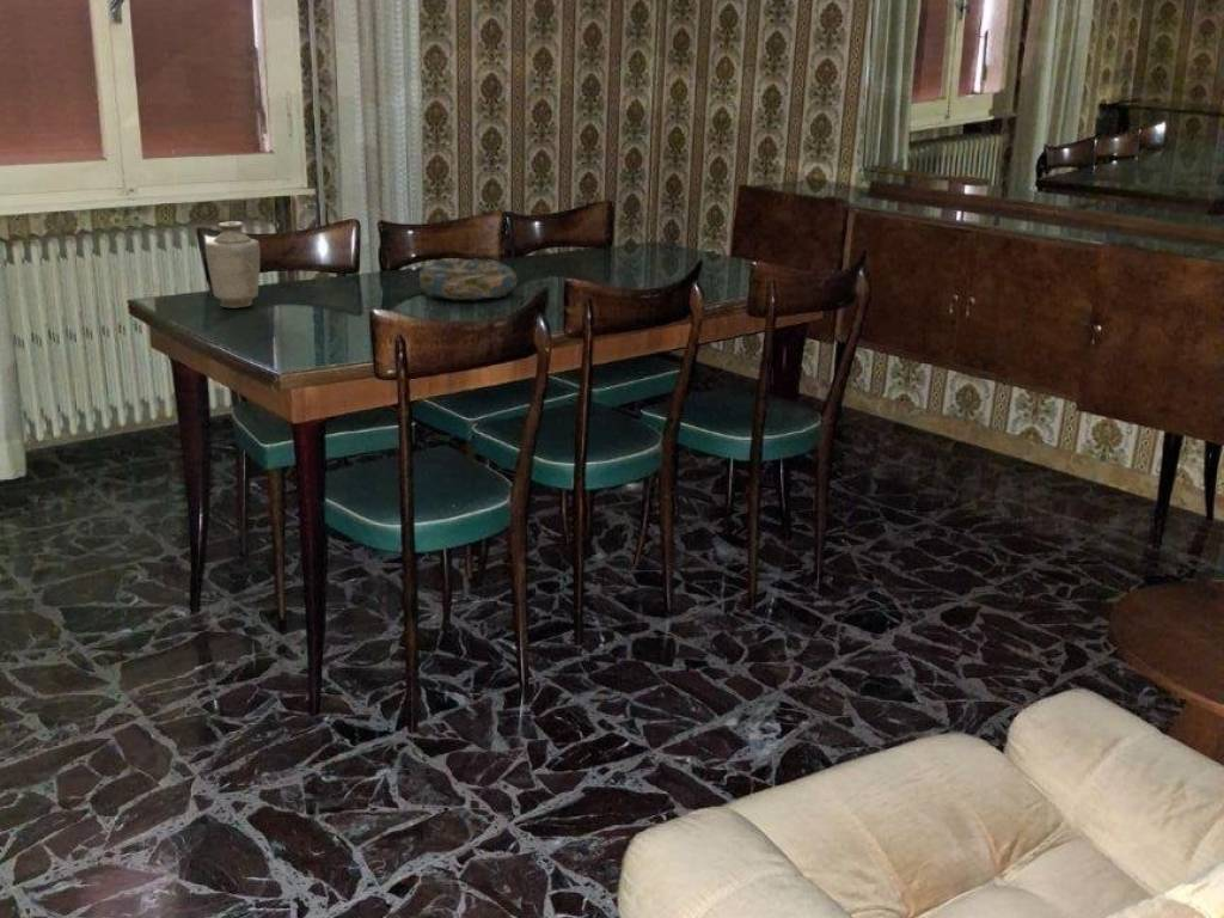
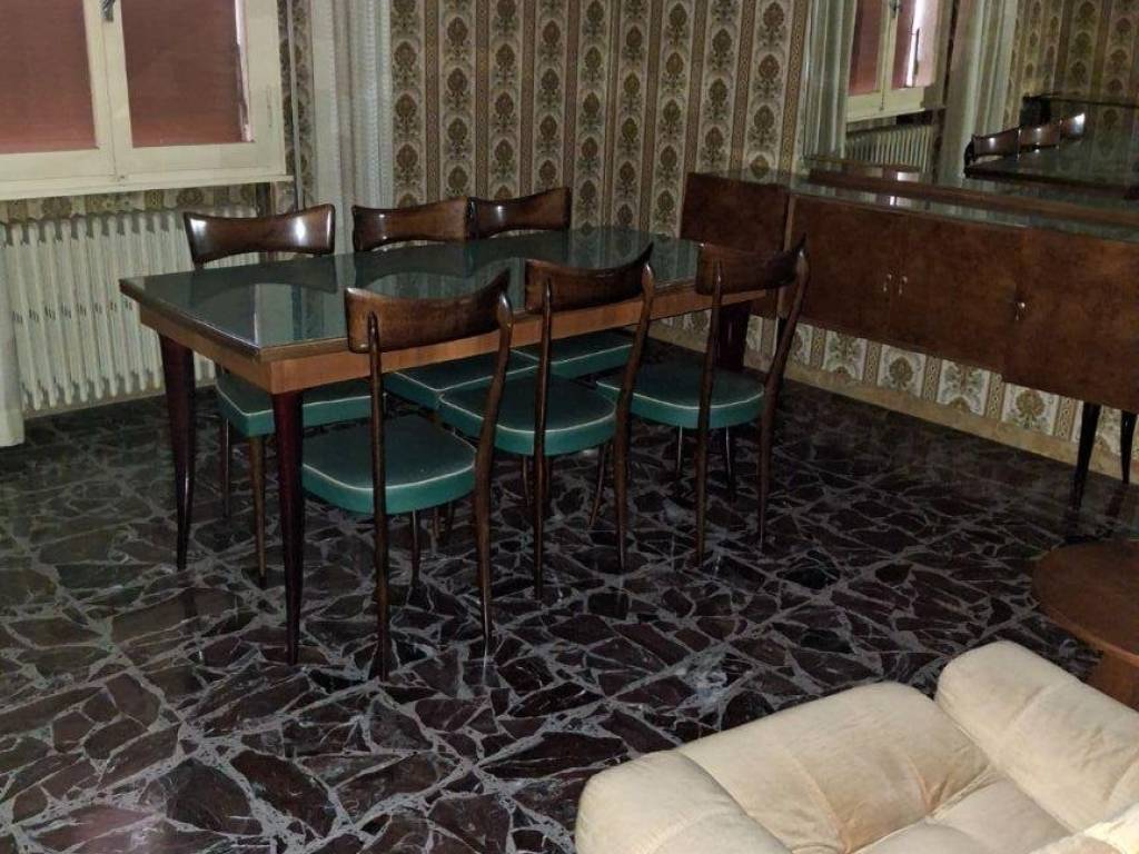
- vase [204,221,262,310]
- decorative bowl [418,257,518,301]
